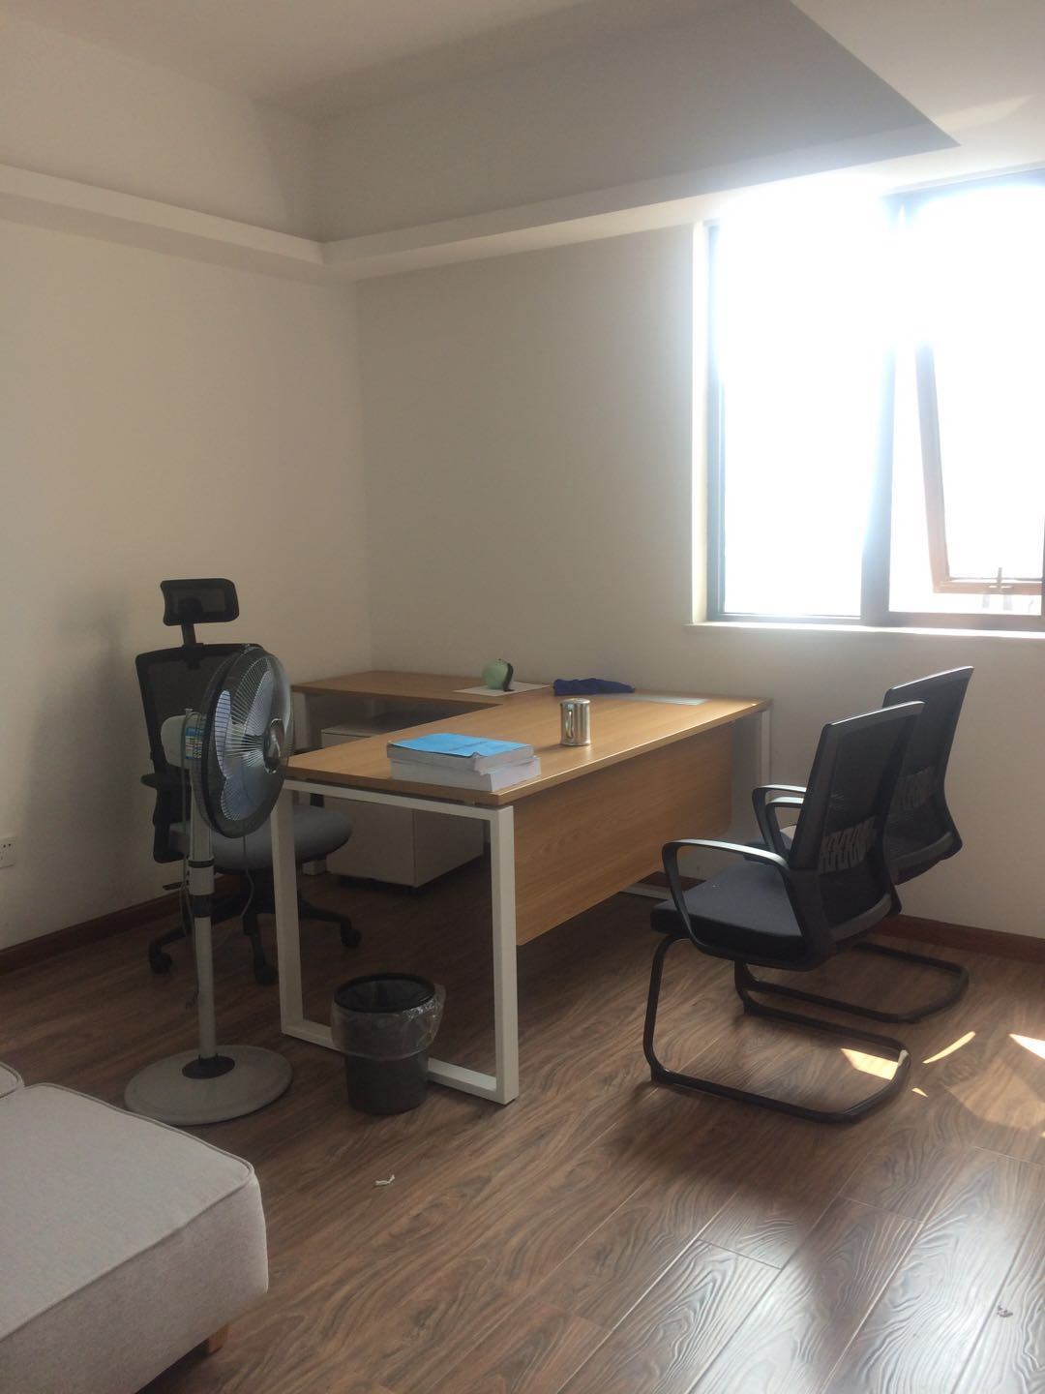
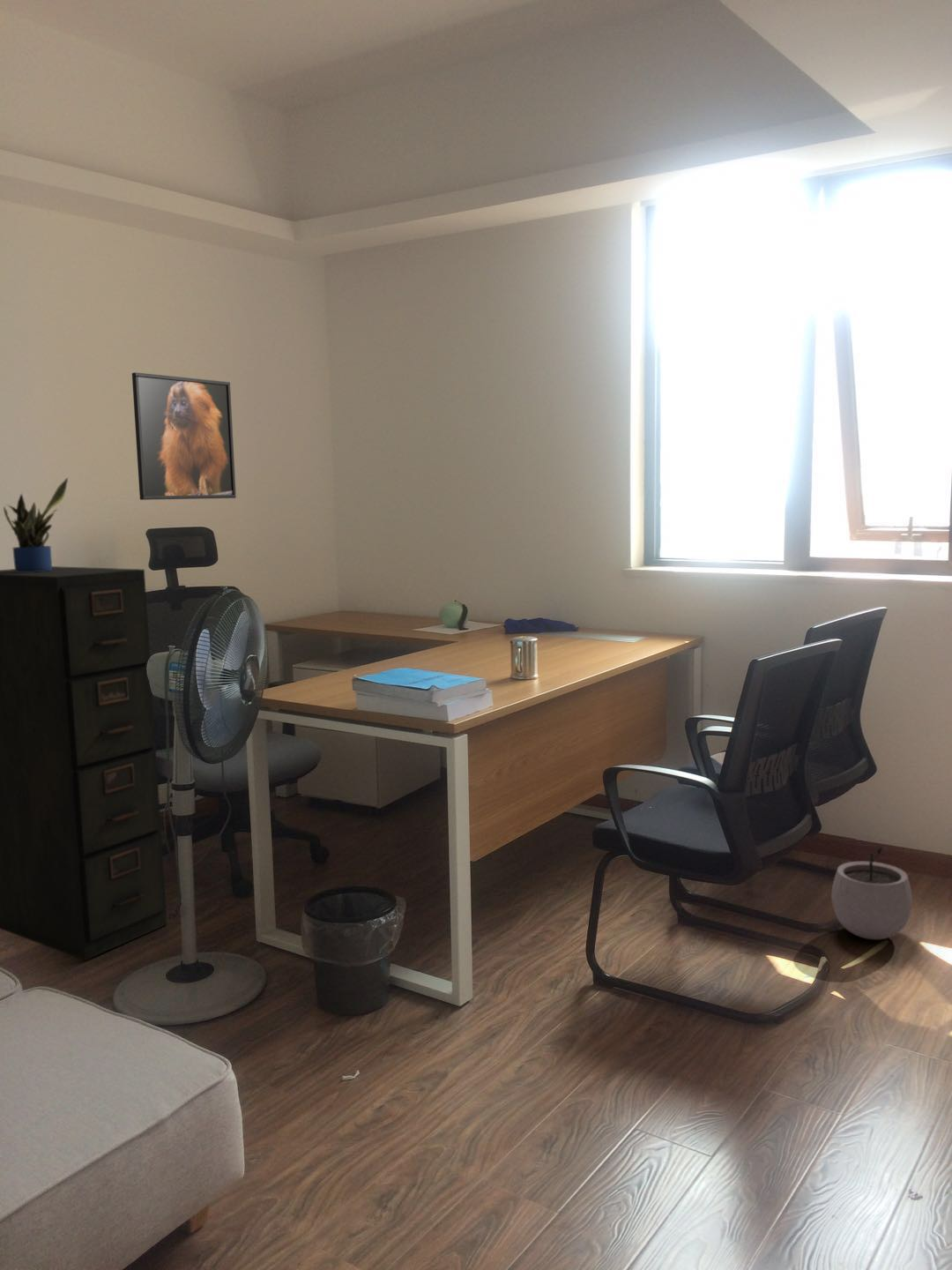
+ potted plant [3,477,69,572]
+ plant pot [830,843,913,940]
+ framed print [131,371,237,501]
+ filing cabinet [0,565,168,961]
